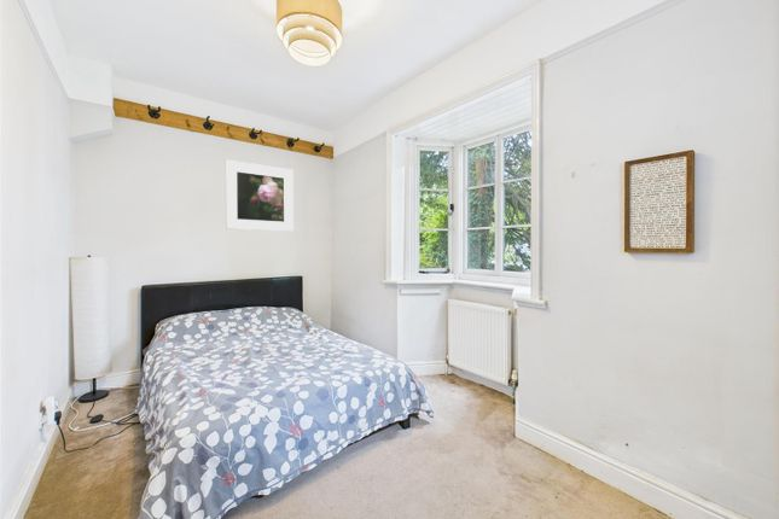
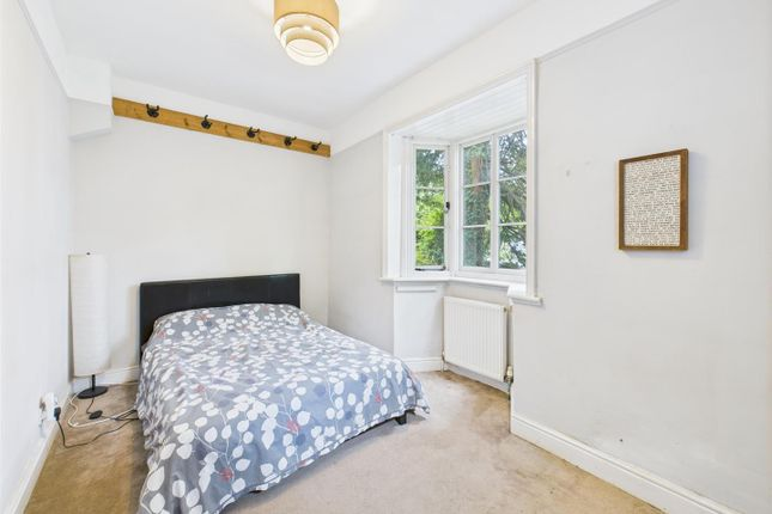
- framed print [225,158,295,233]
